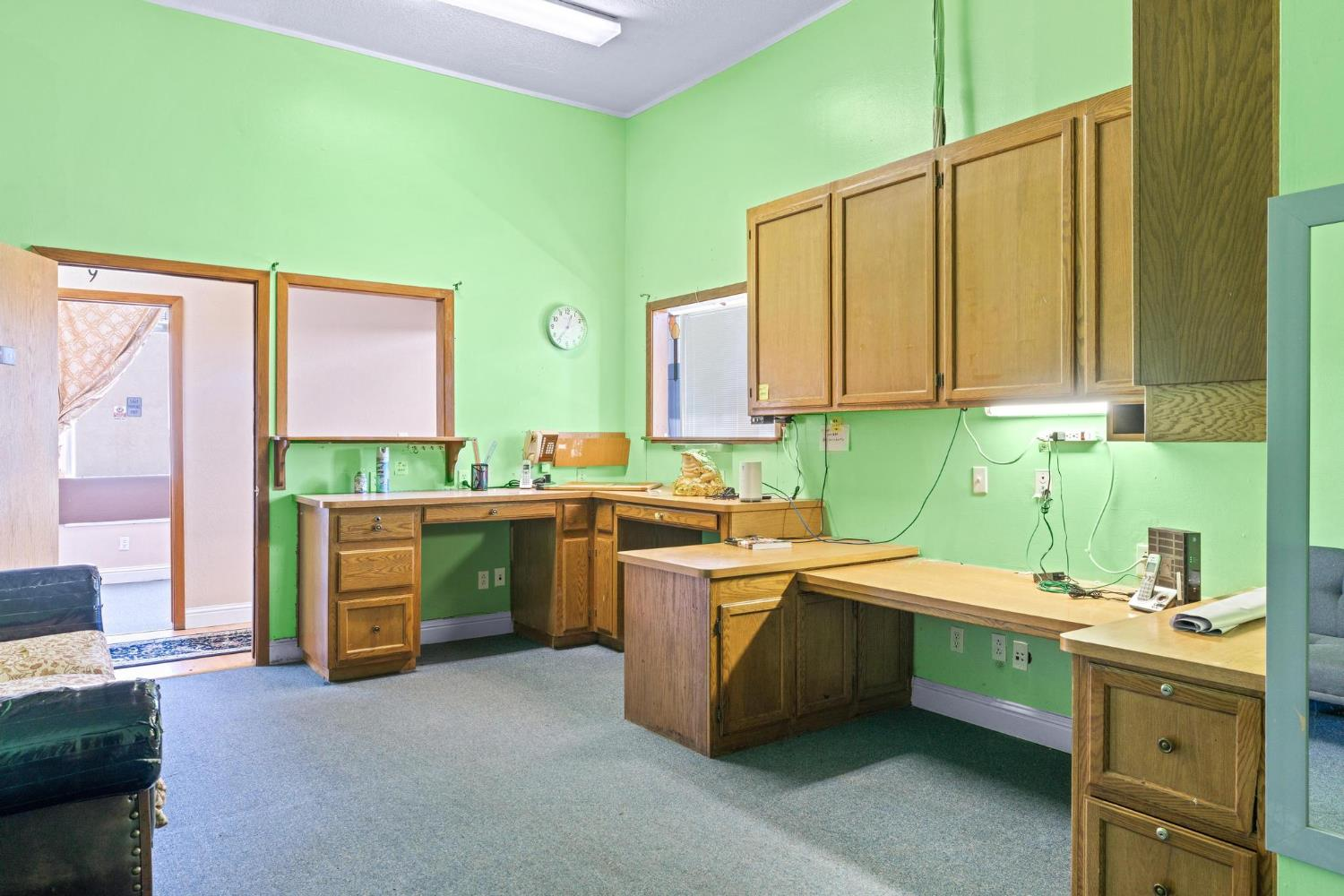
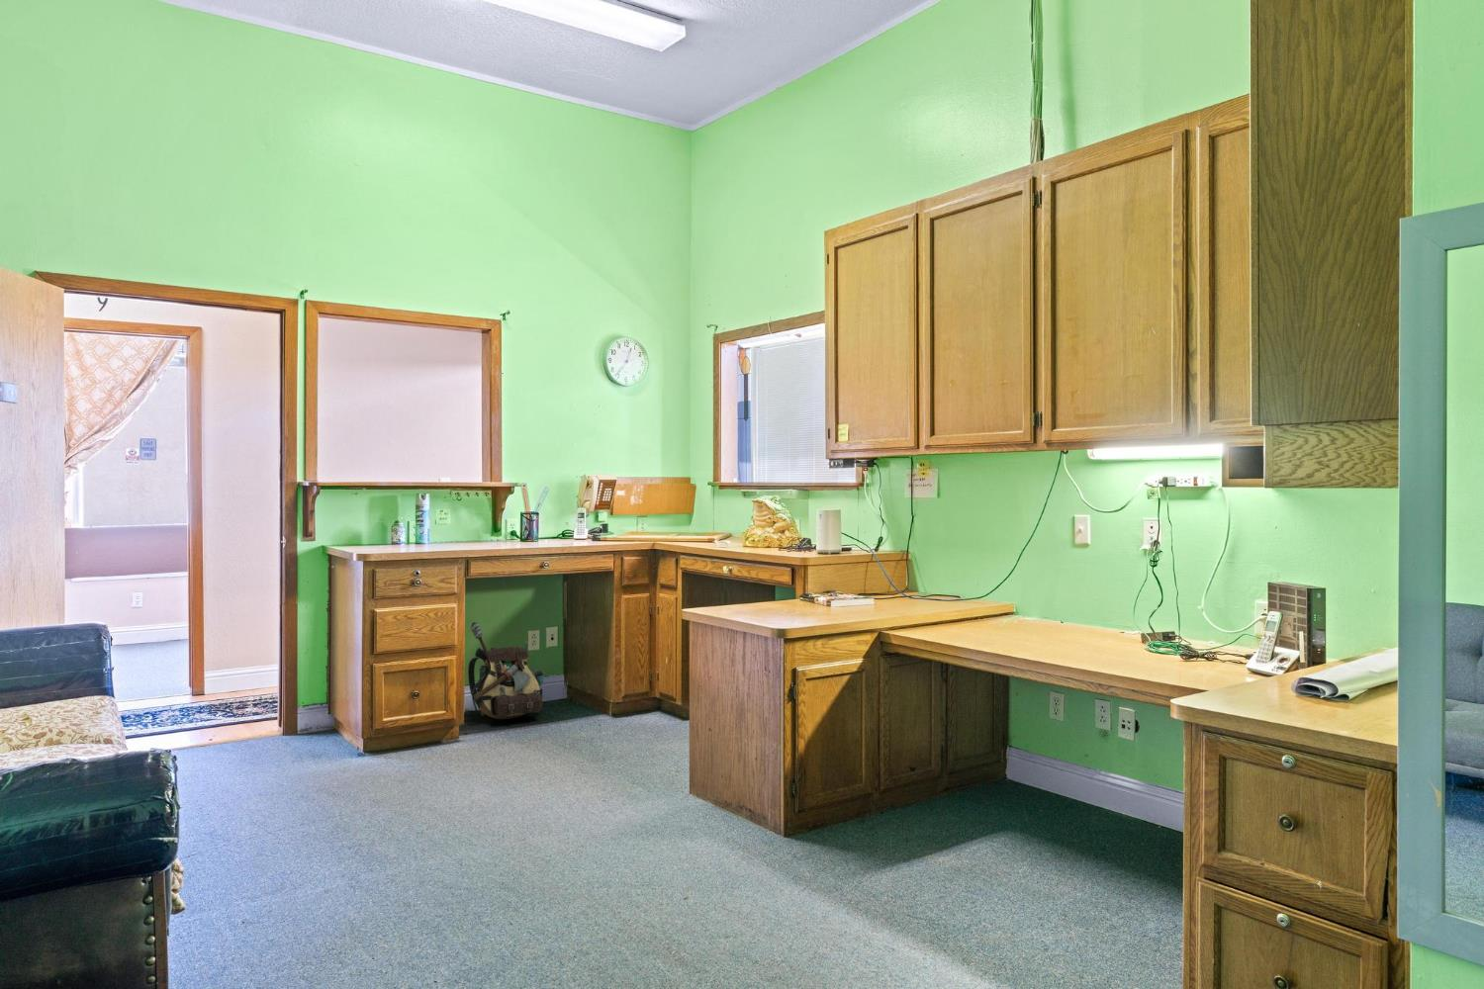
+ backpack [467,621,545,720]
